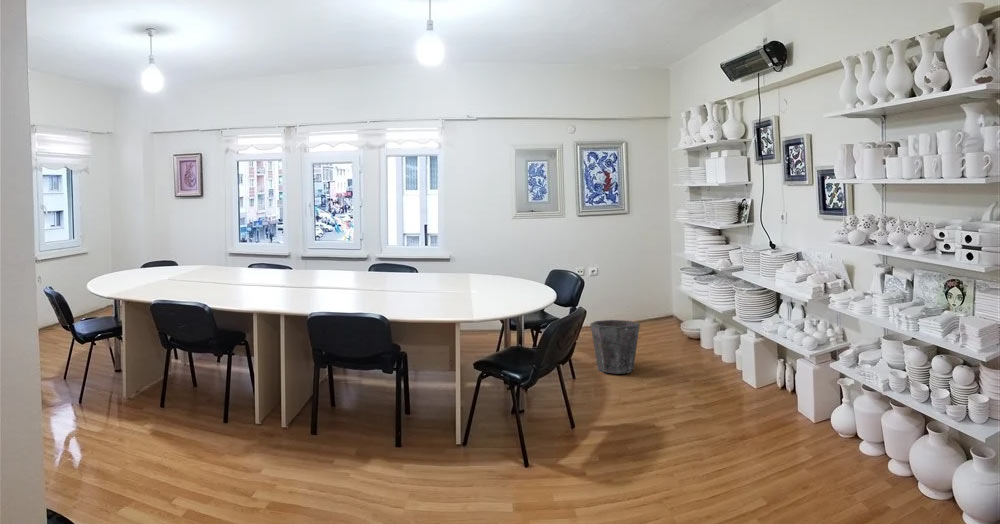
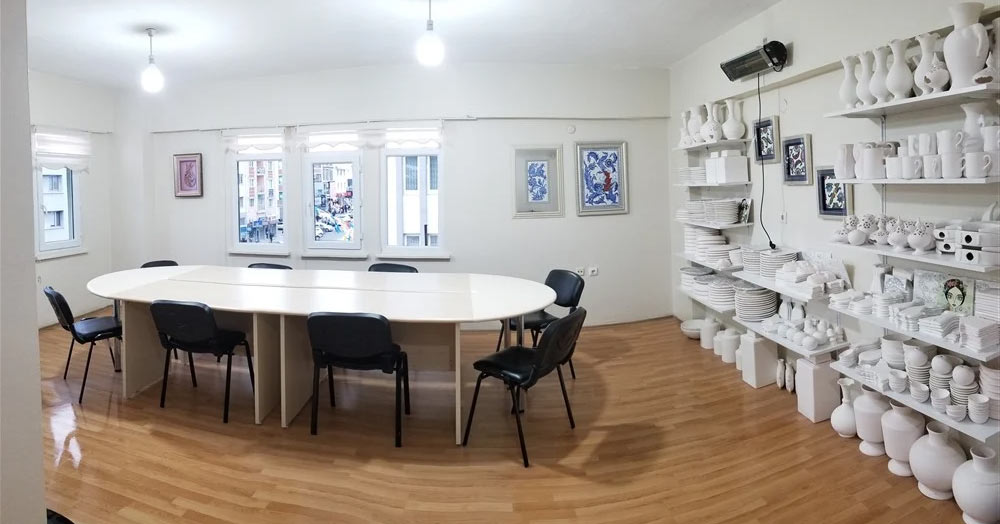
- waste bin [589,319,641,375]
